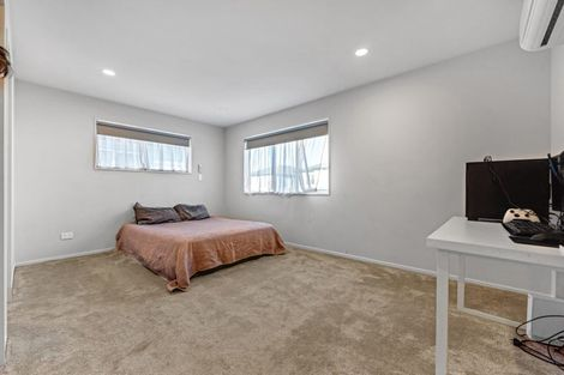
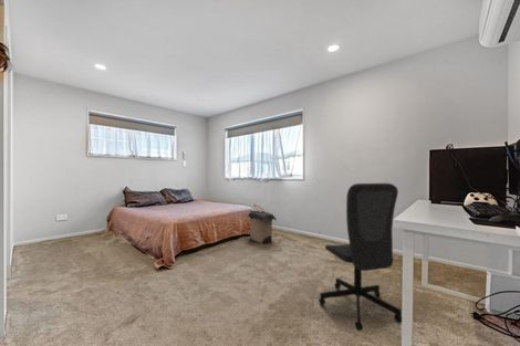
+ office chair [318,182,403,332]
+ laundry hamper [247,203,277,245]
